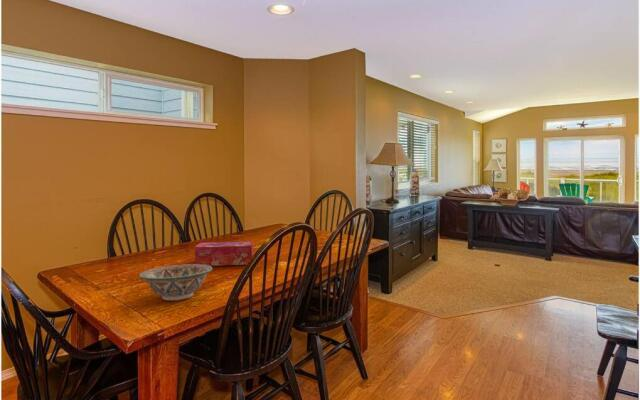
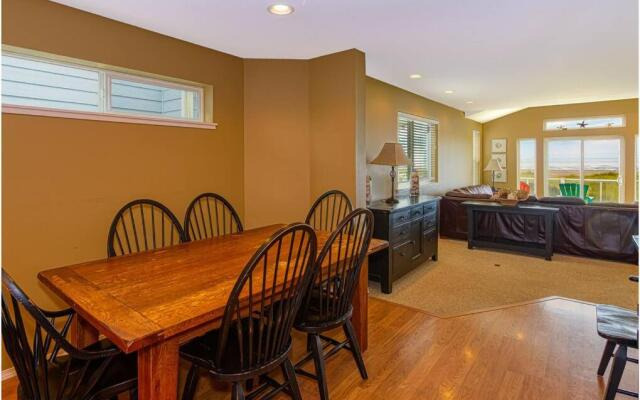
- decorative bowl [138,263,213,301]
- tissue box [194,241,254,267]
